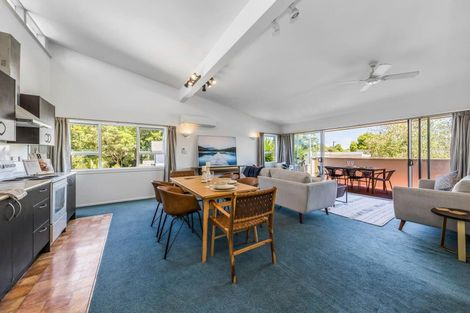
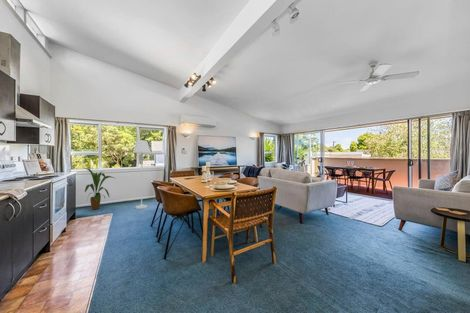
+ floor lamp [132,139,151,210]
+ house plant [83,167,115,211]
